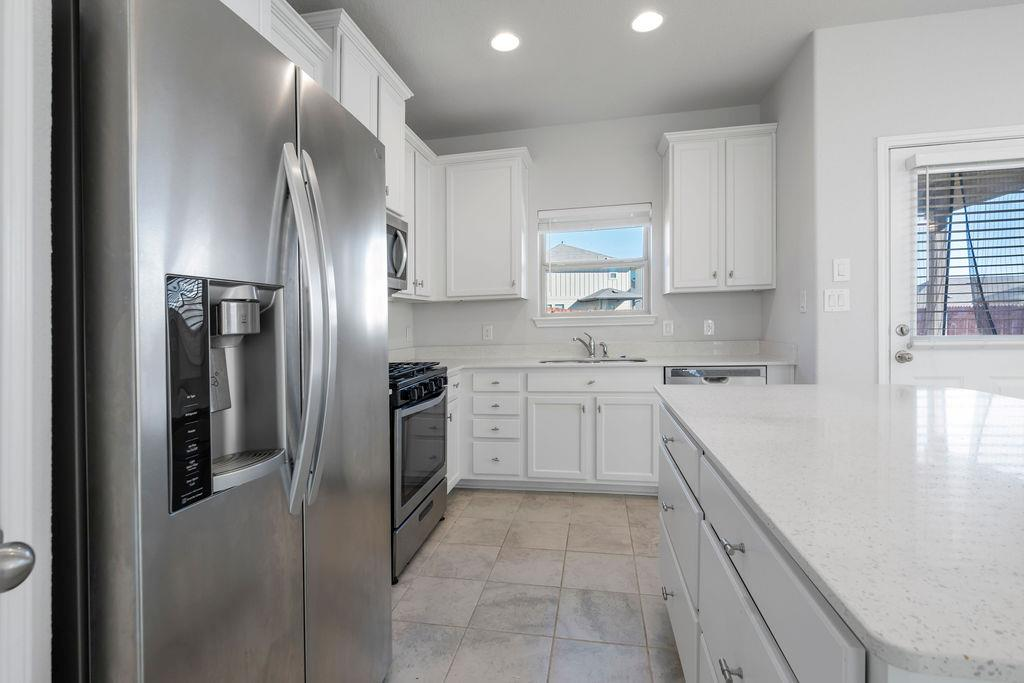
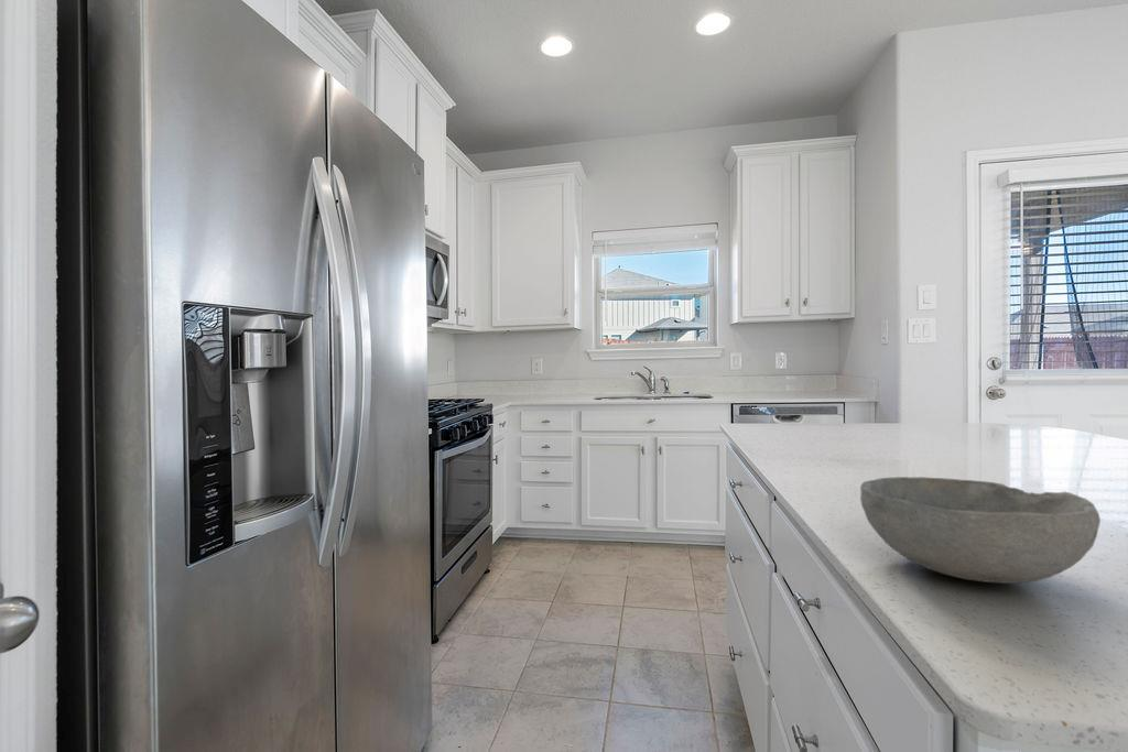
+ bowl [859,476,1102,585]
